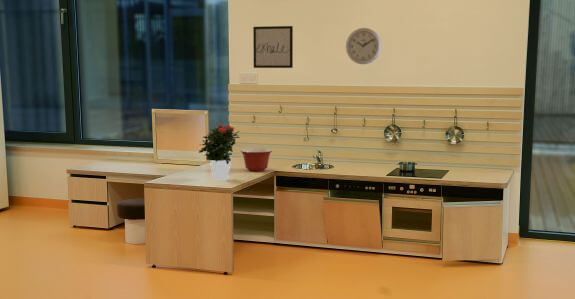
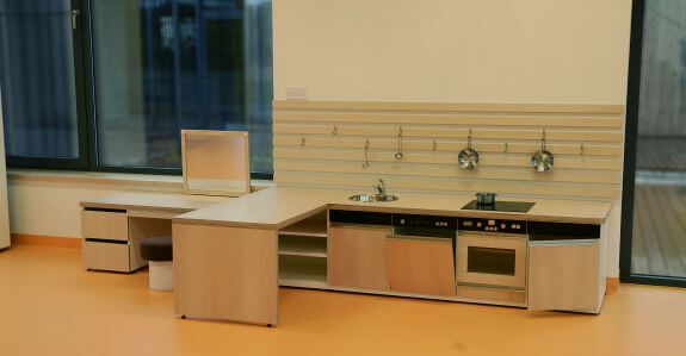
- wall art [252,25,294,69]
- potted flower [198,123,241,180]
- wall clock [345,27,382,65]
- mixing bowl [240,148,273,172]
